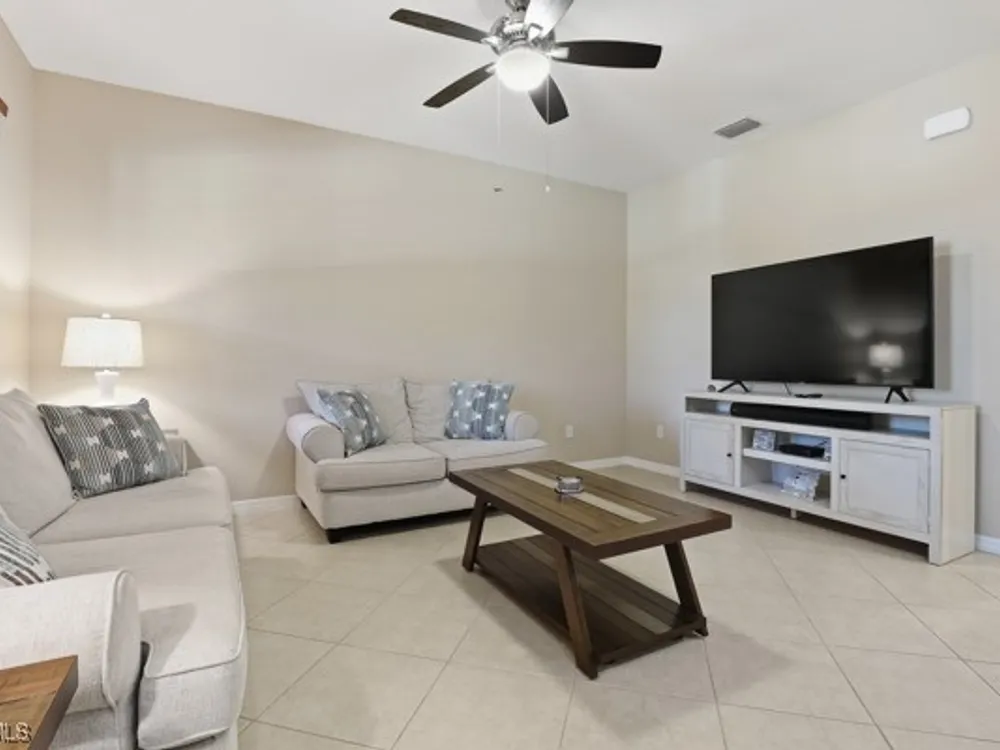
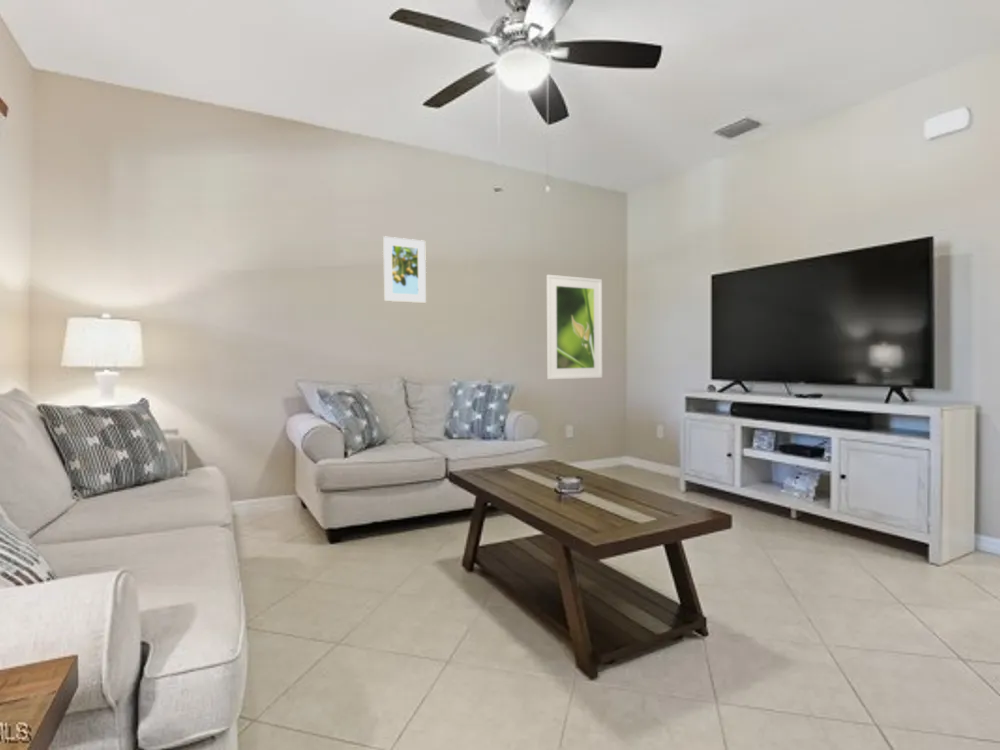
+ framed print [382,235,427,304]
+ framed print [546,274,603,380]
